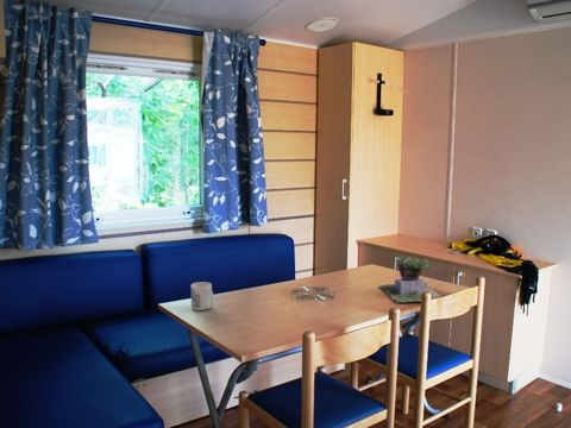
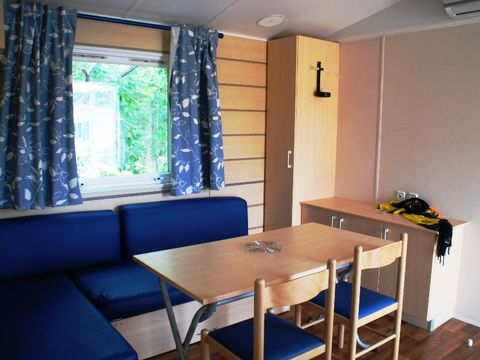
- potted plant [377,254,443,303]
- mug [190,281,214,311]
